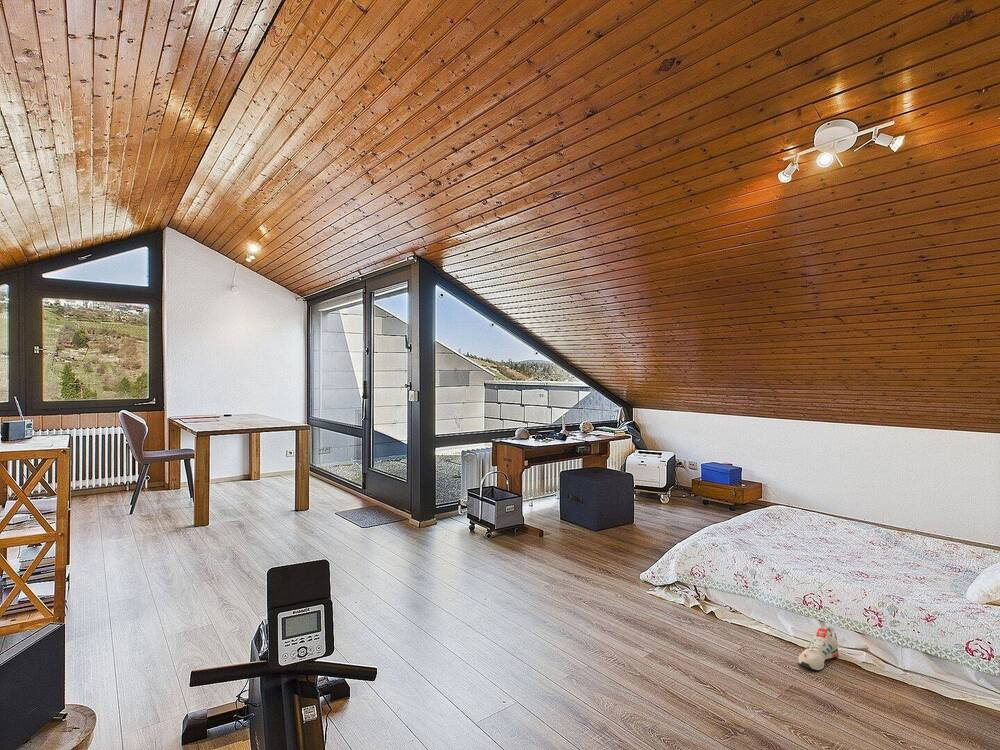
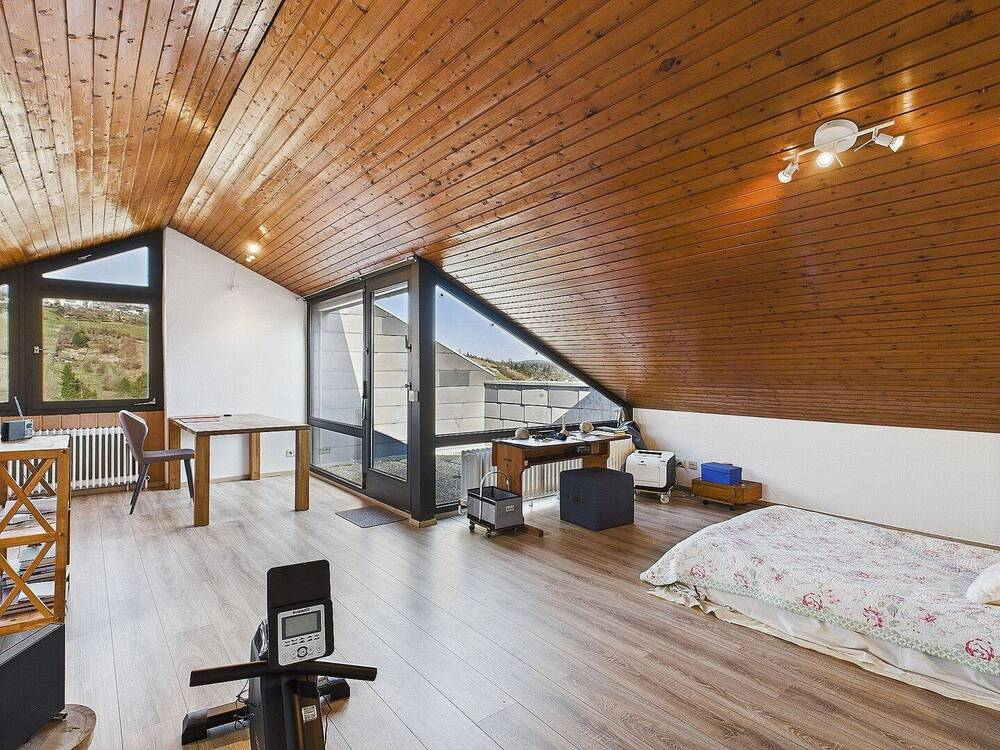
- shoe [797,625,840,672]
